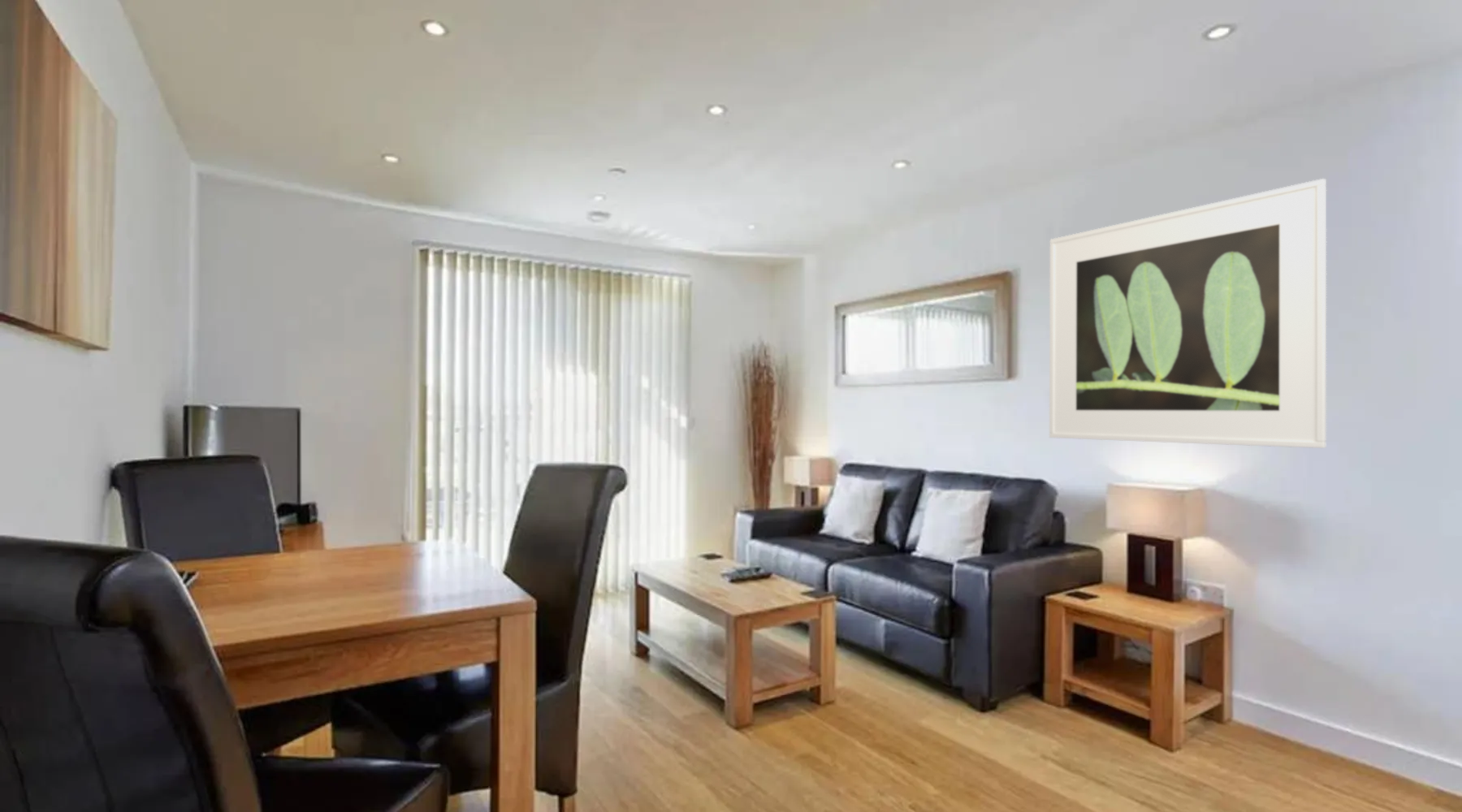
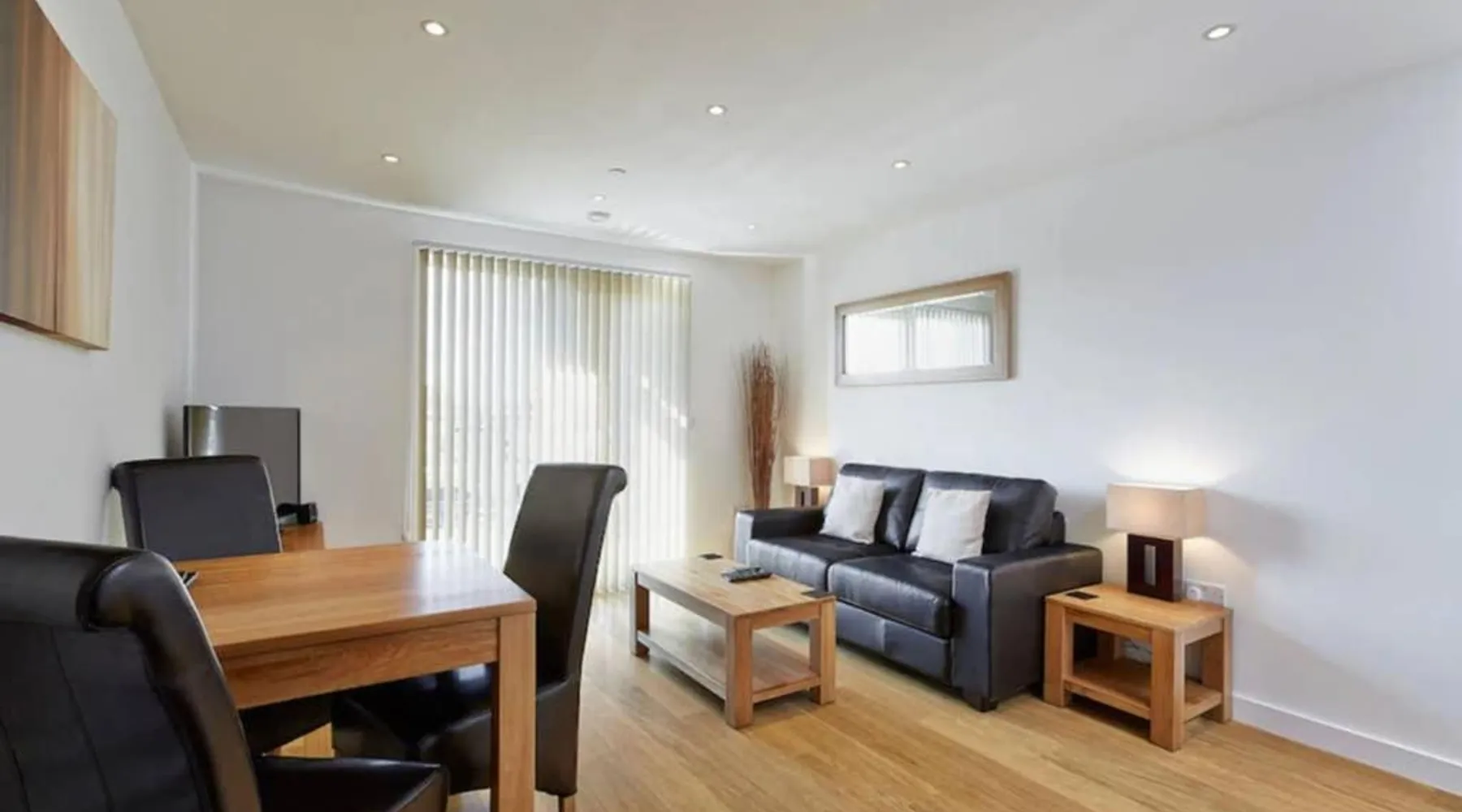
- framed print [1049,178,1327,449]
